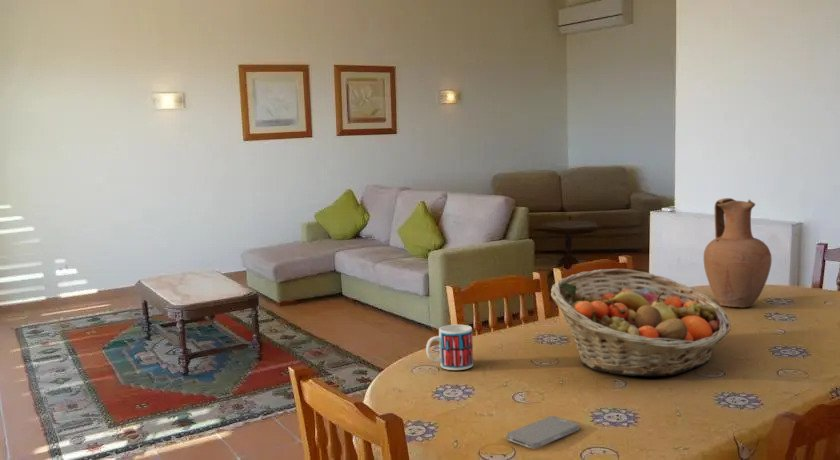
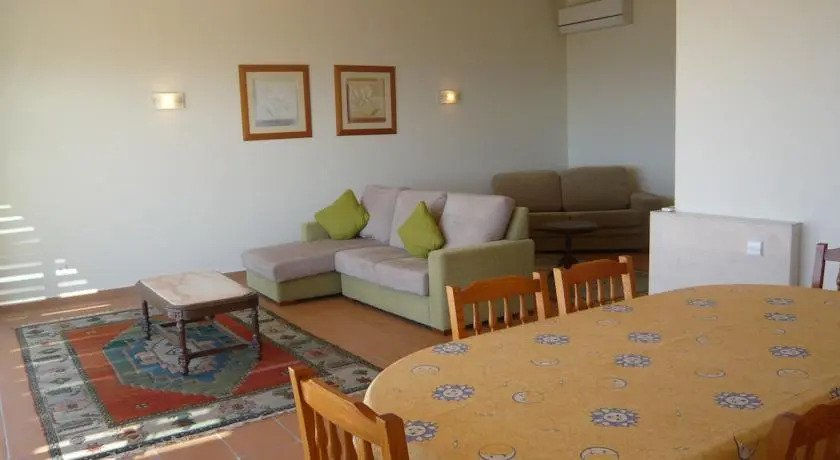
- vase [703,197,773,308]
- mug [425,324,474,371]
- fruit basket [550,268,732,377]
- smartphone [506,415,580,449]
